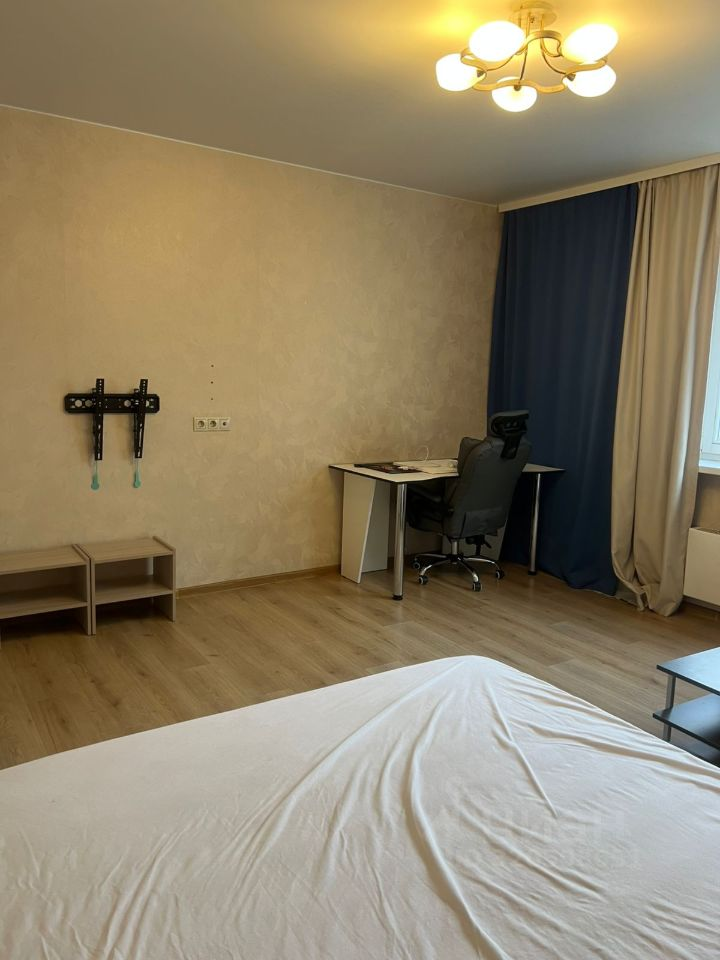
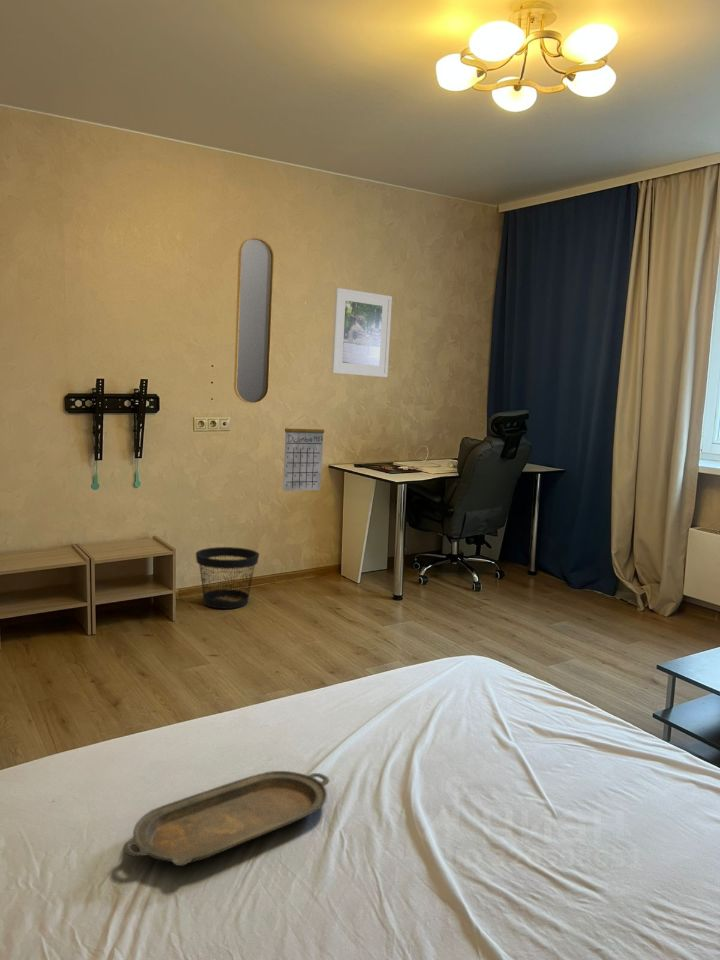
+ serving tray [122,770,330,867]
+ wastebasket [195,546,260,610]
+ calendar [282,413,325,492]
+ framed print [330,287,393,378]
+ home mirror [233,237,275,405]
